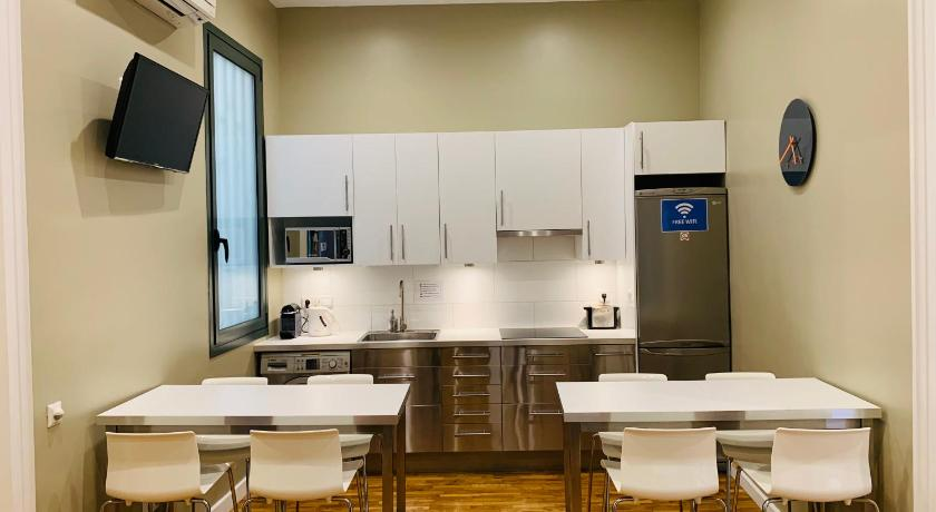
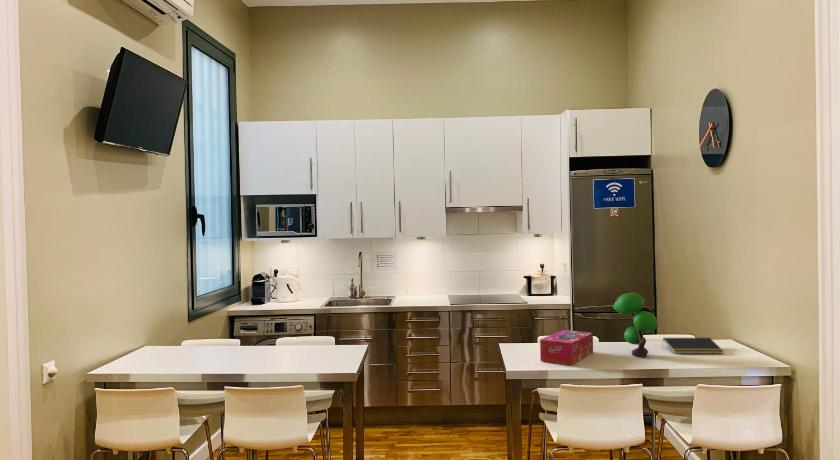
+ plant [612,291,658,358]
+ tissue box [539,329,594,366]
+ notepad [661,337,724,355]
